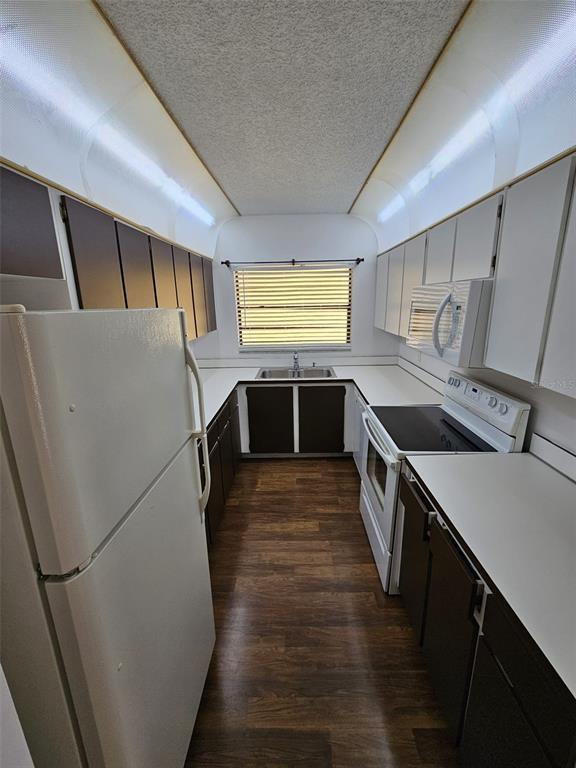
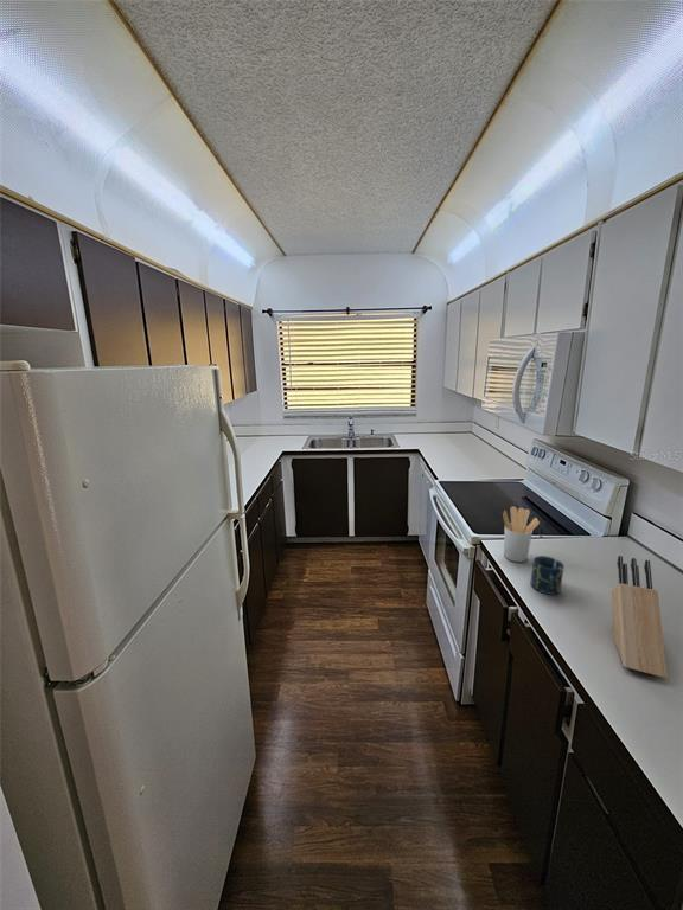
+ knife block [611,555,669,679]
+ utensil holder [502,505,541,563]
+ cup [530,555,566,596]
